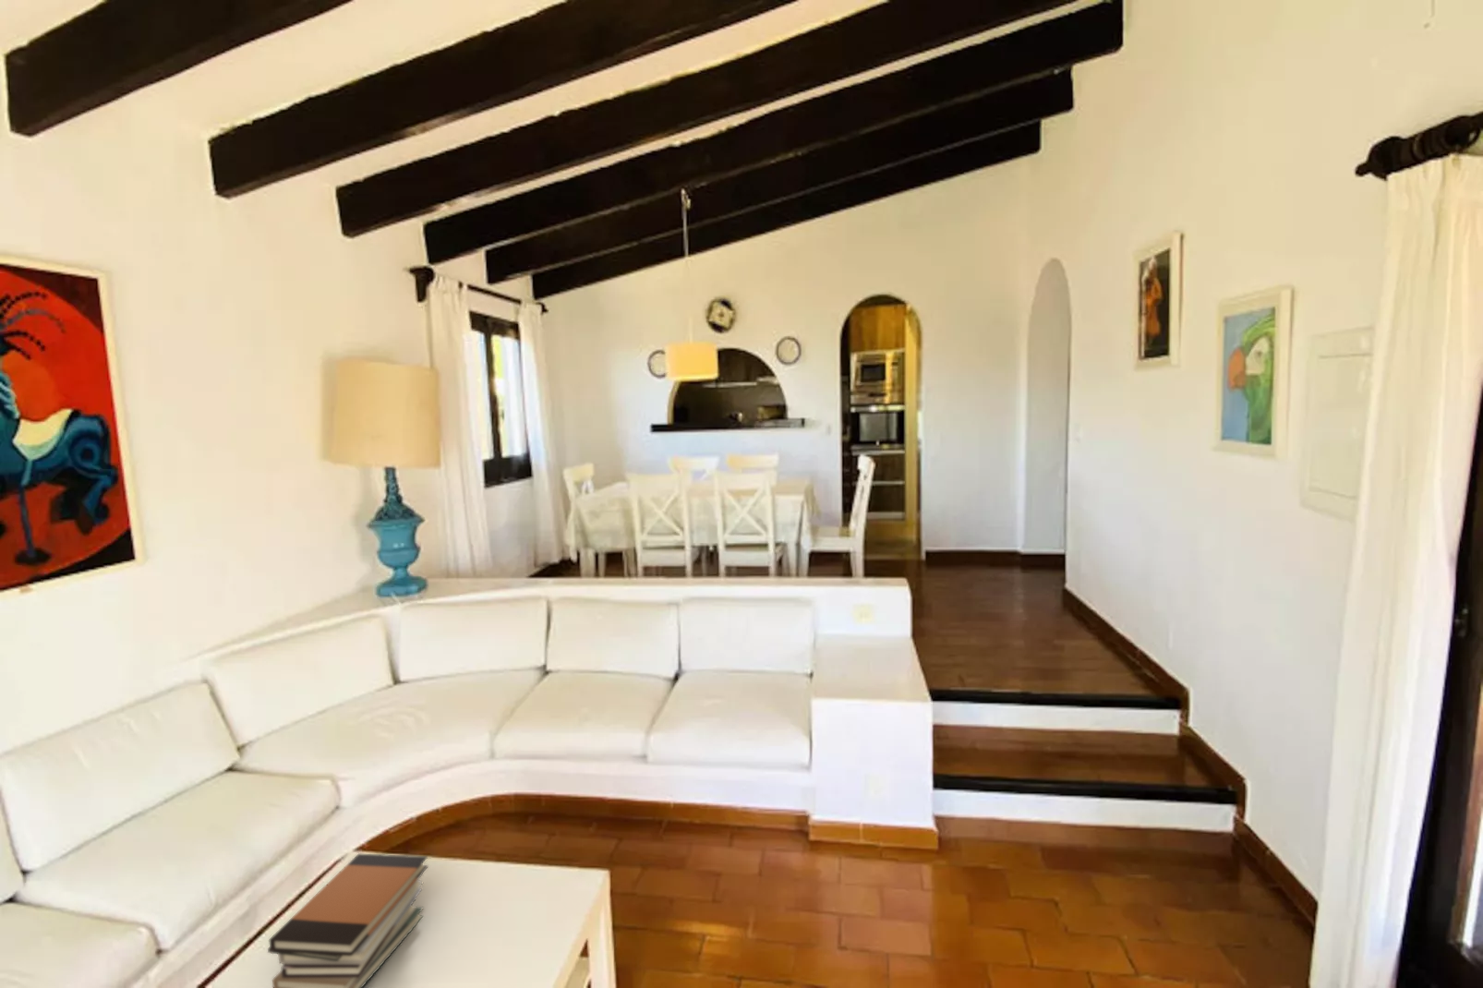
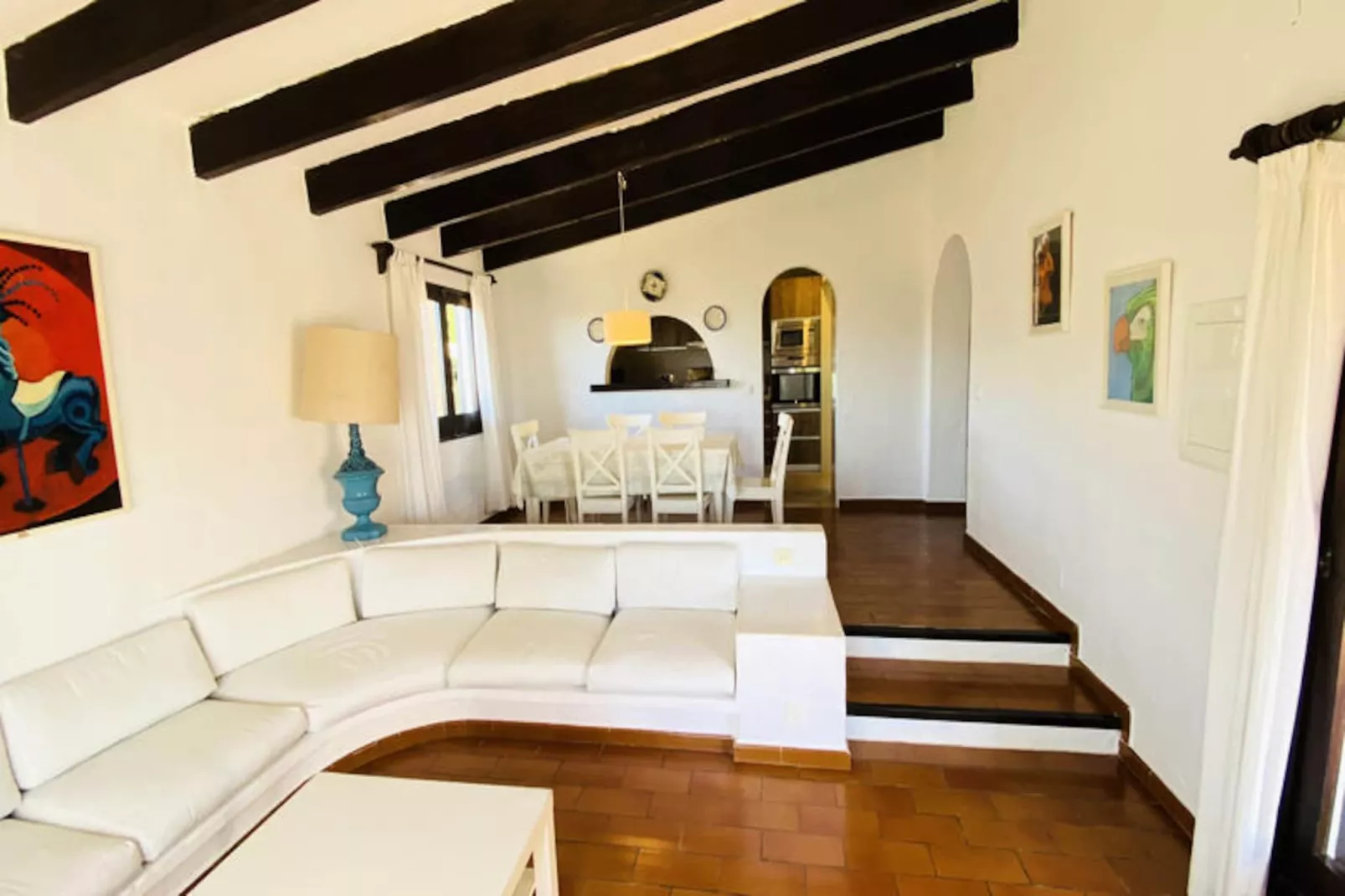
- book stack [267,852,429,988]
